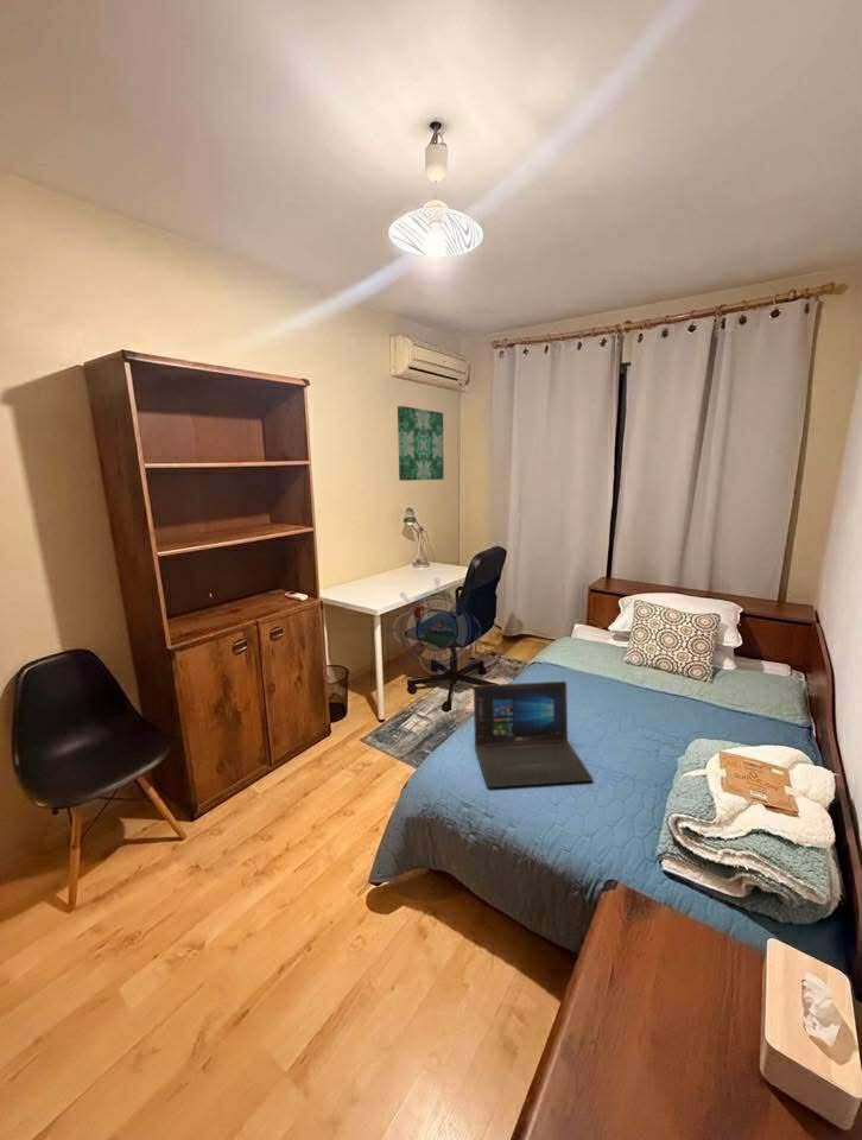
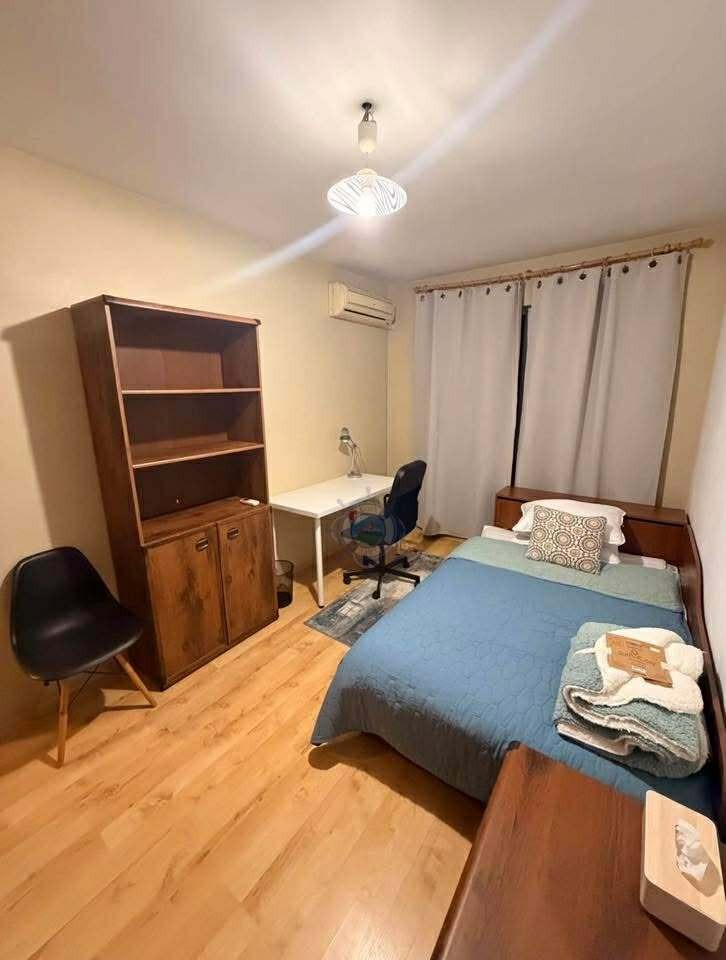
- laptop [473,680,594,788]
- wall art [397,405,444,482]
